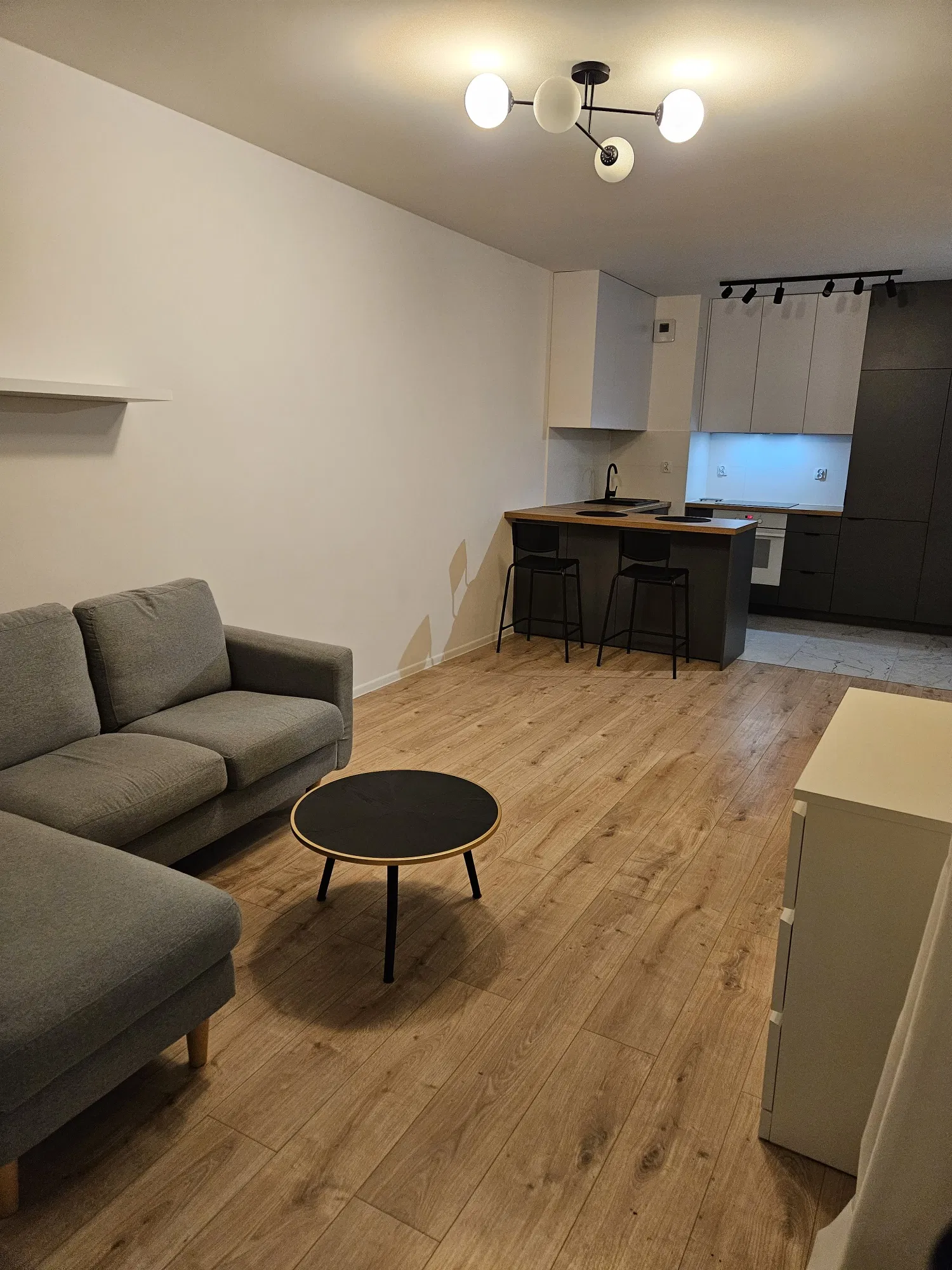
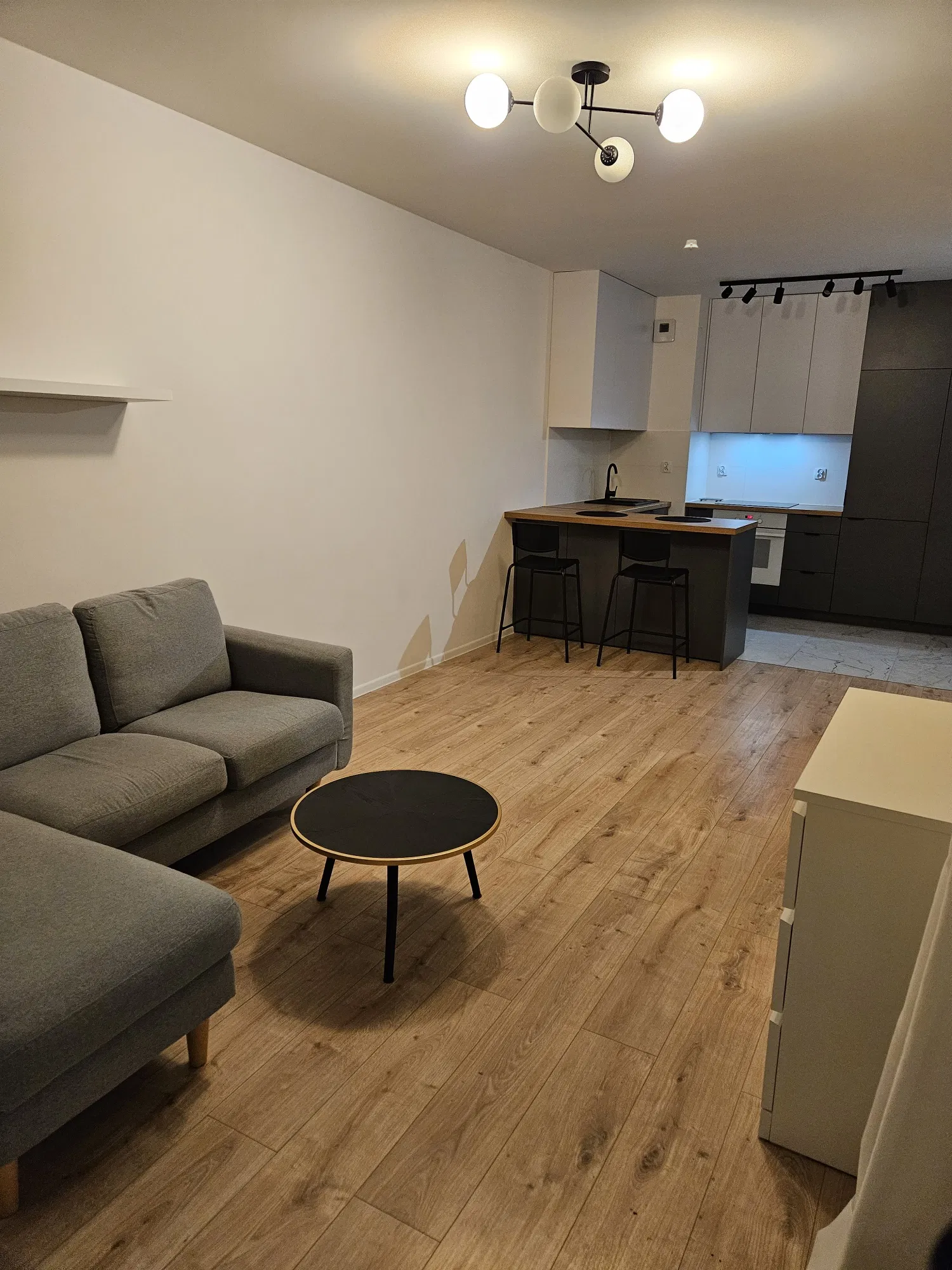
+ recessed light [682,239,700,252]
